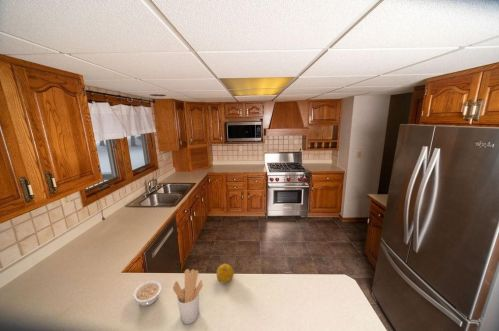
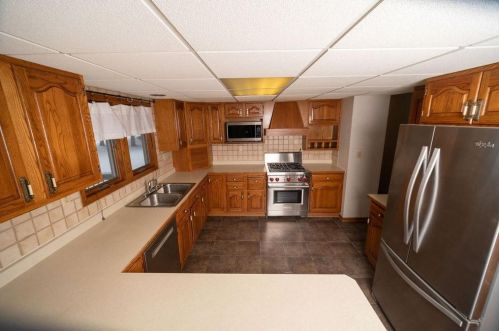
- utensil holder [172,268,204,325]
- fruit [216,263,235,284]
- legume [132,280,162,307]
